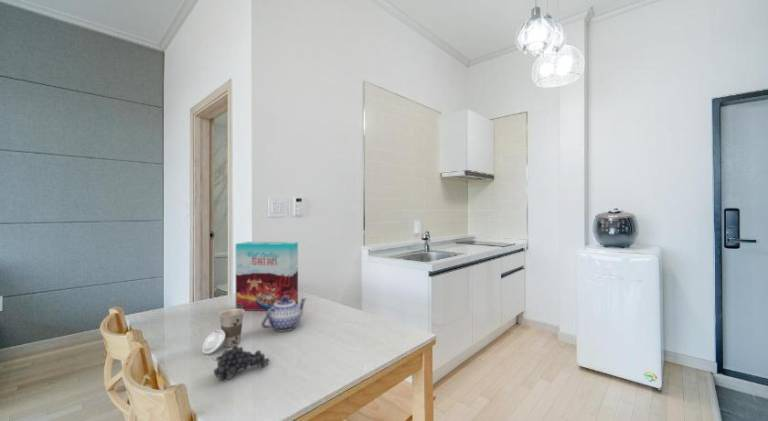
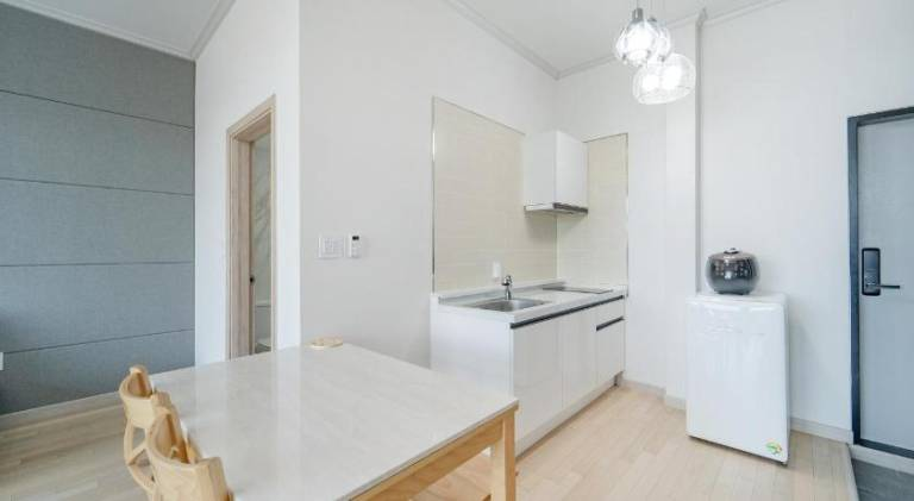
- teapot [260,296,308,333]
- cup [201,308,246,355]
- fruit [211,345,270,381]
- cereal box [235,241,299,312]
